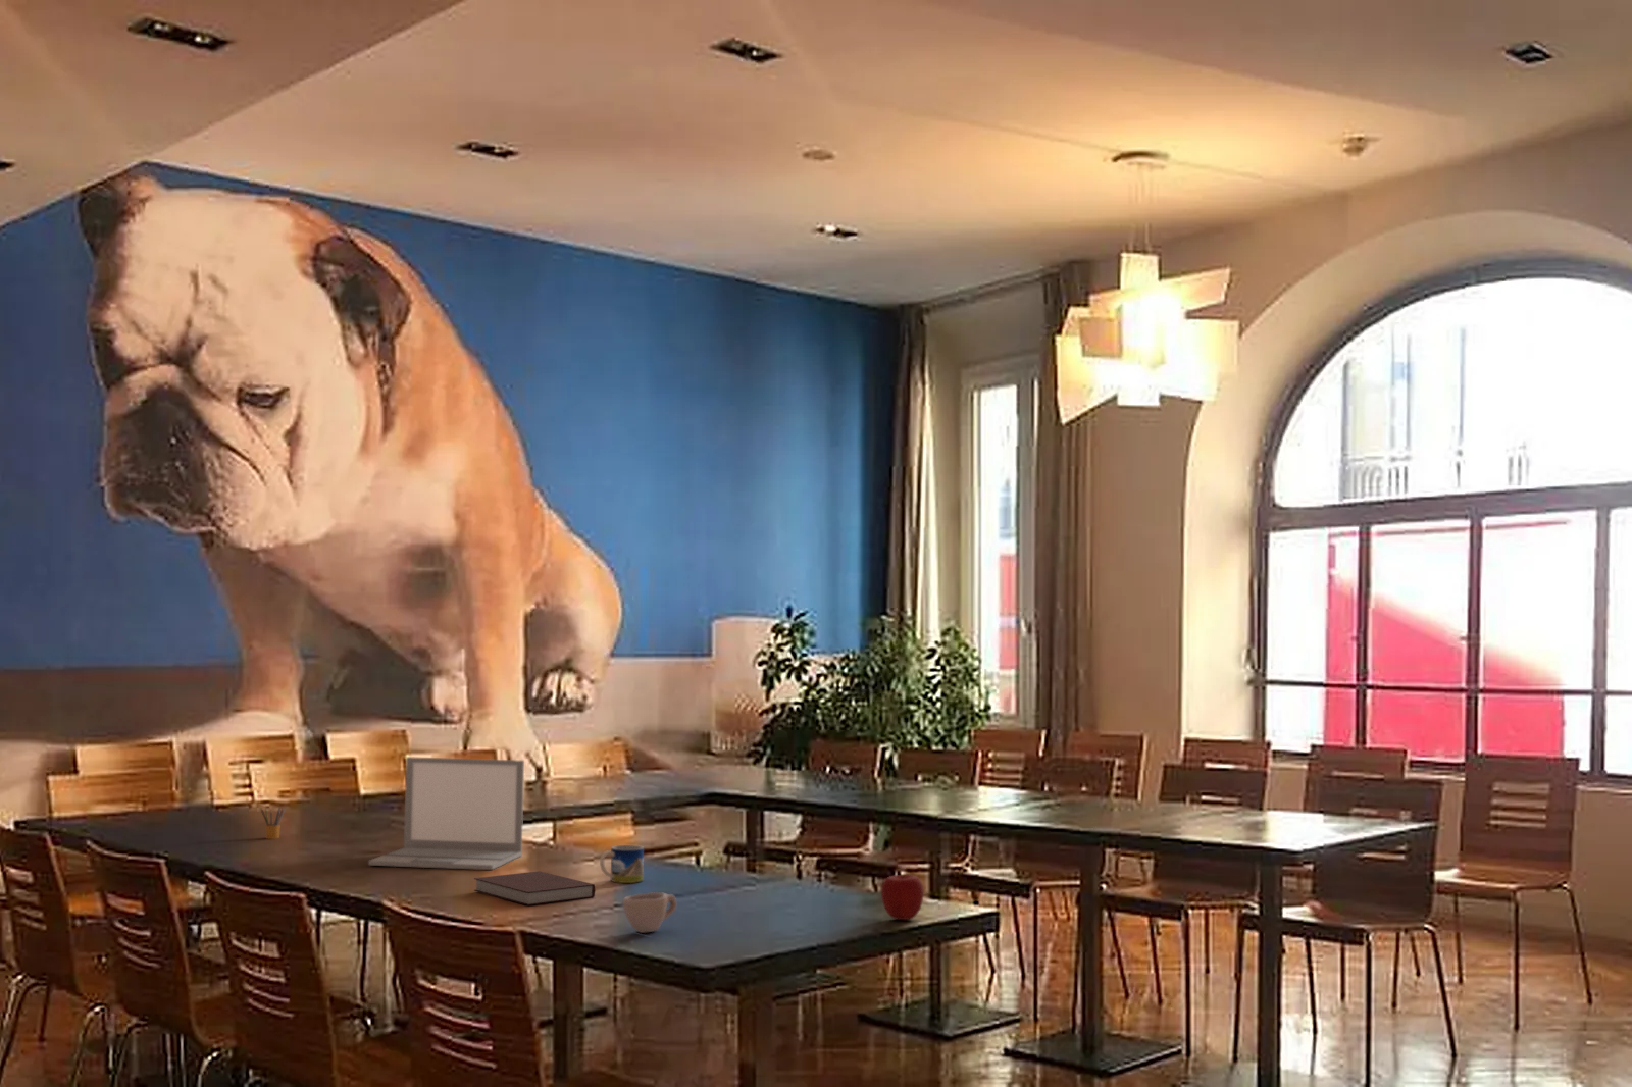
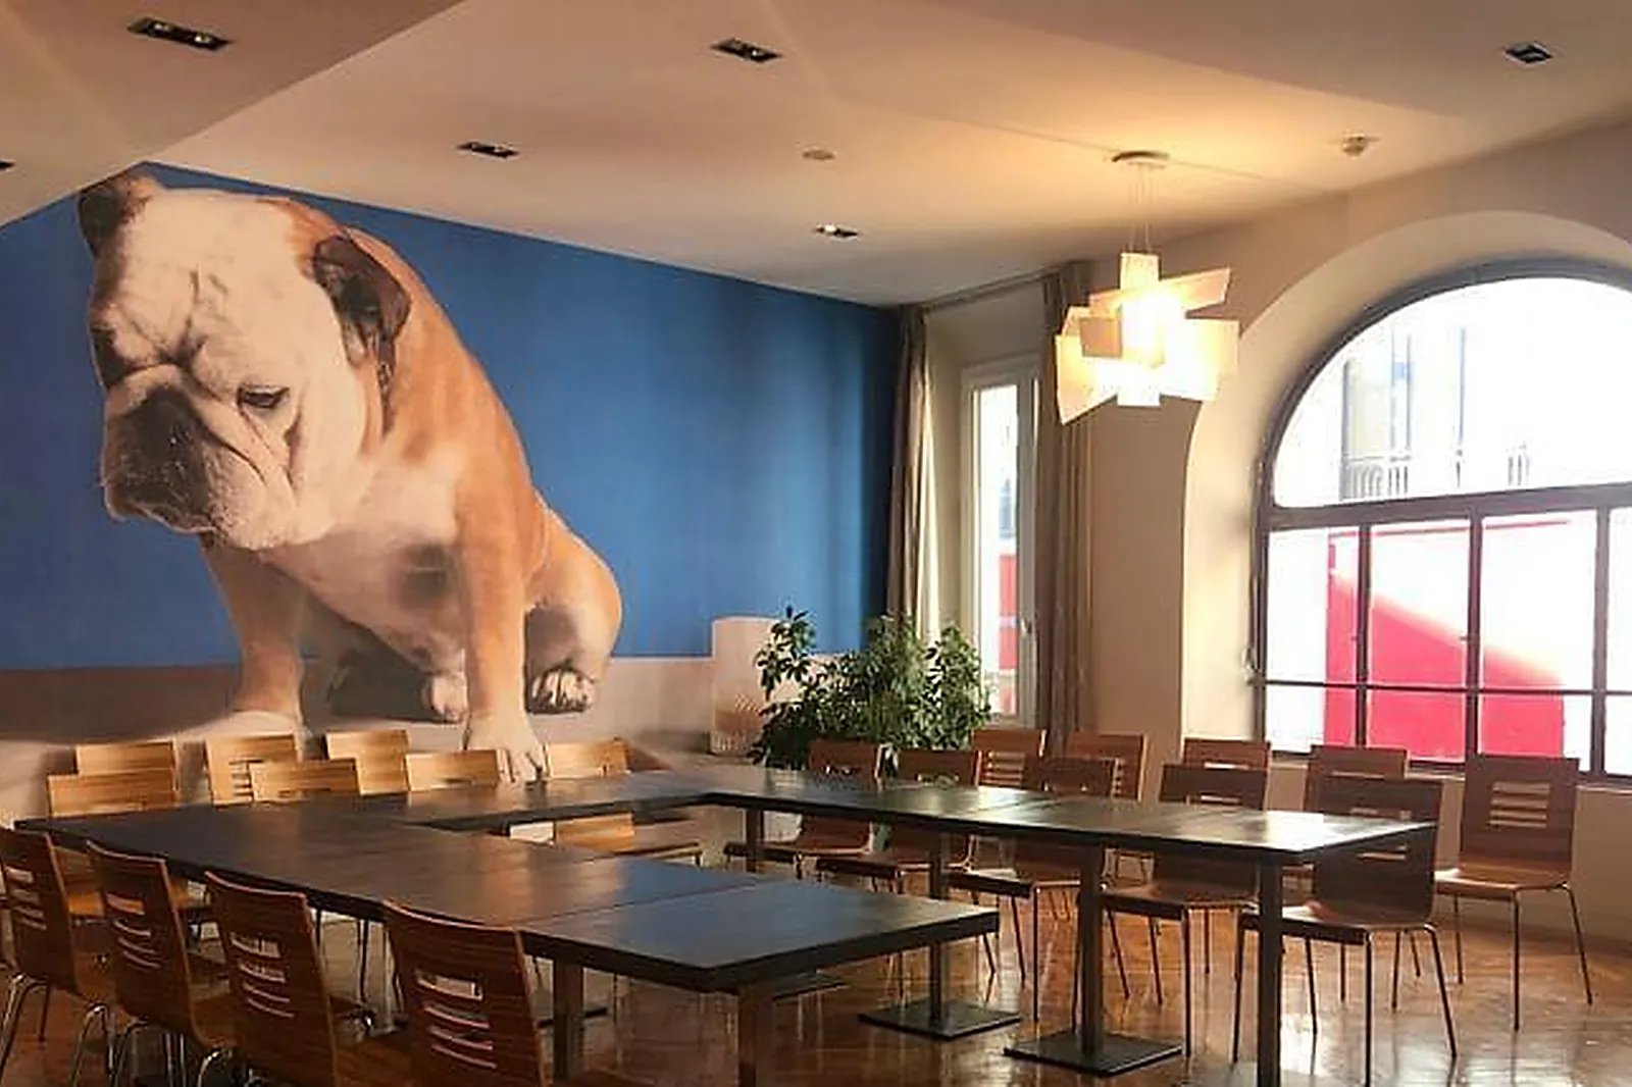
- mug [598,844,644,884]
- cup [622,892,677,934]
- apple [880,873,925,921]
- laptop [368,756,525,871]
- notebook [473,870,596,906]
- pencil box [260,806,286,841]
